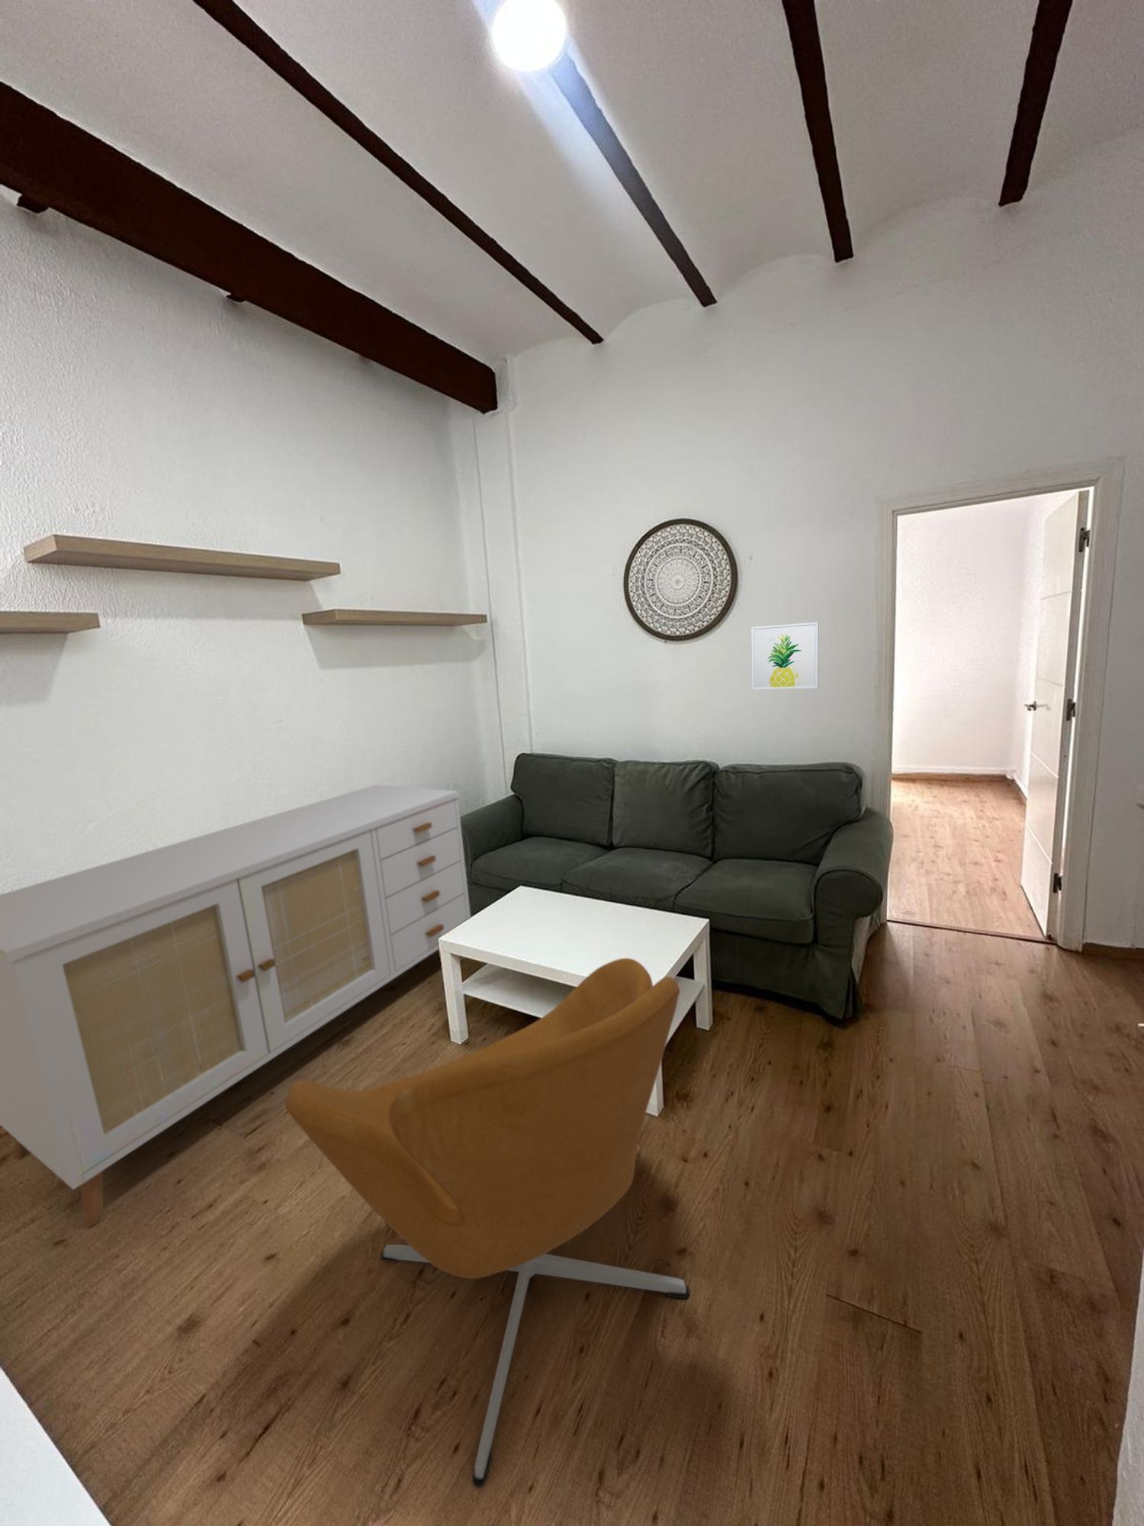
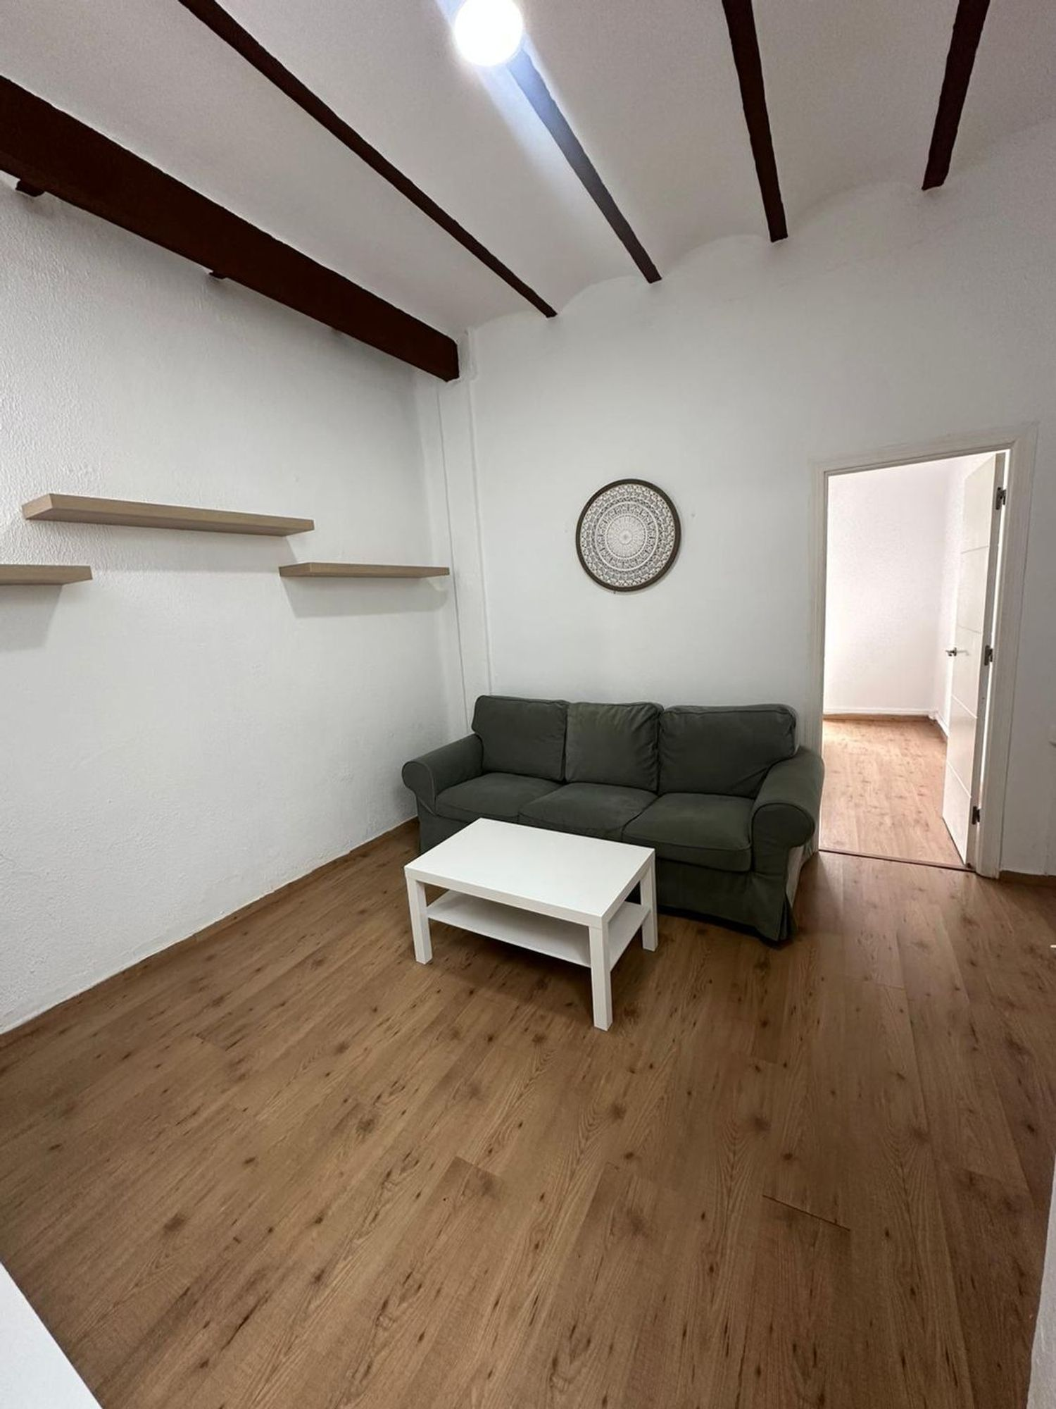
- sideboard [0,783,471,1227]
- wall art [751,621,820,691]
- armchair [285,958,690,1488]
